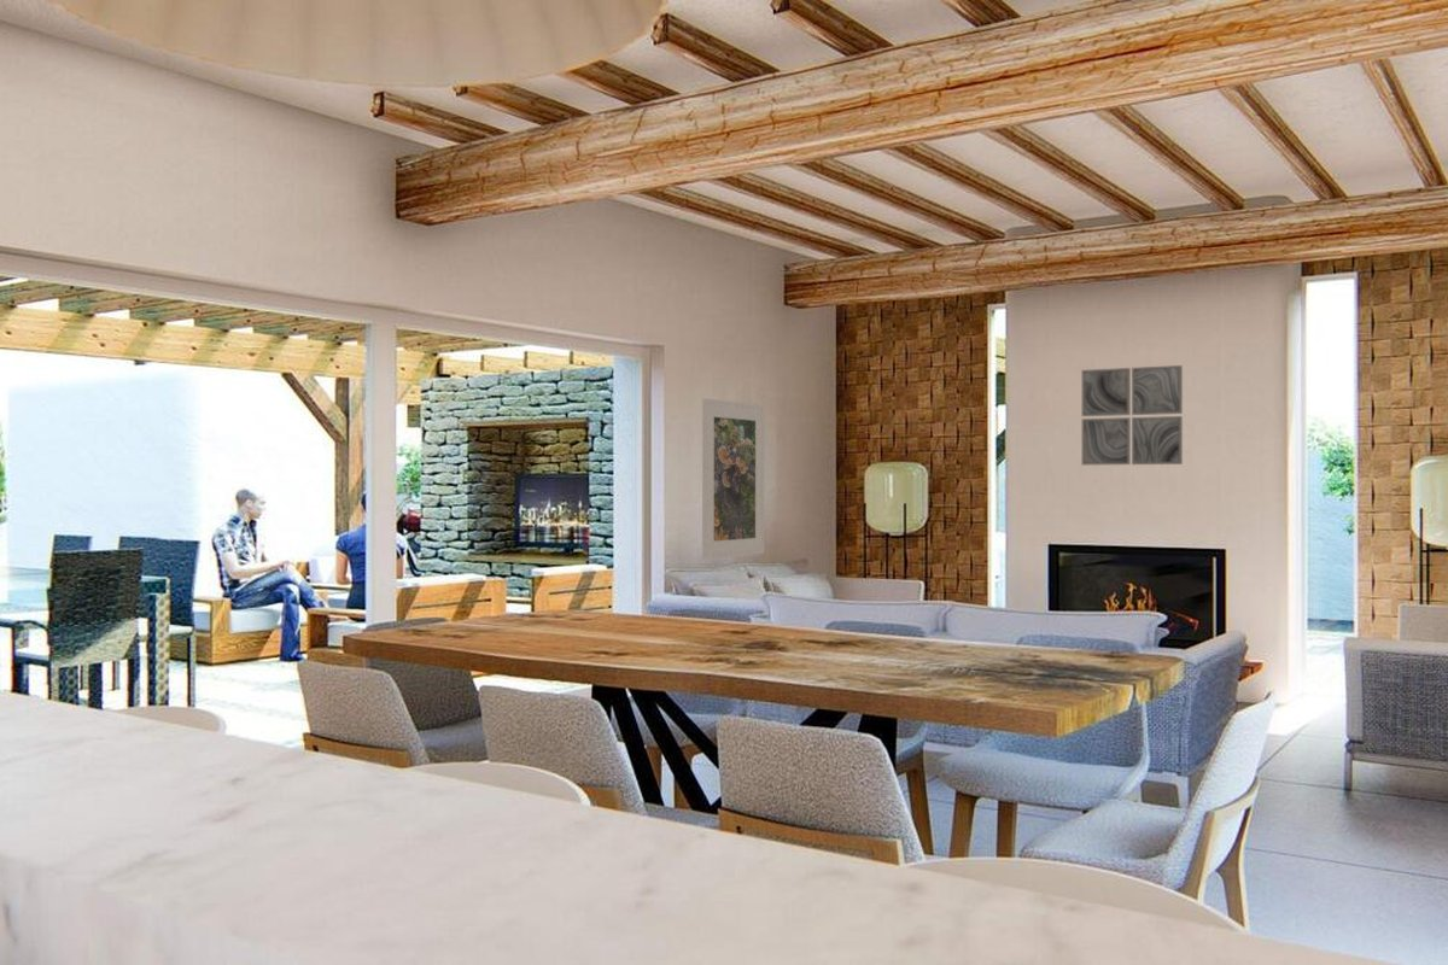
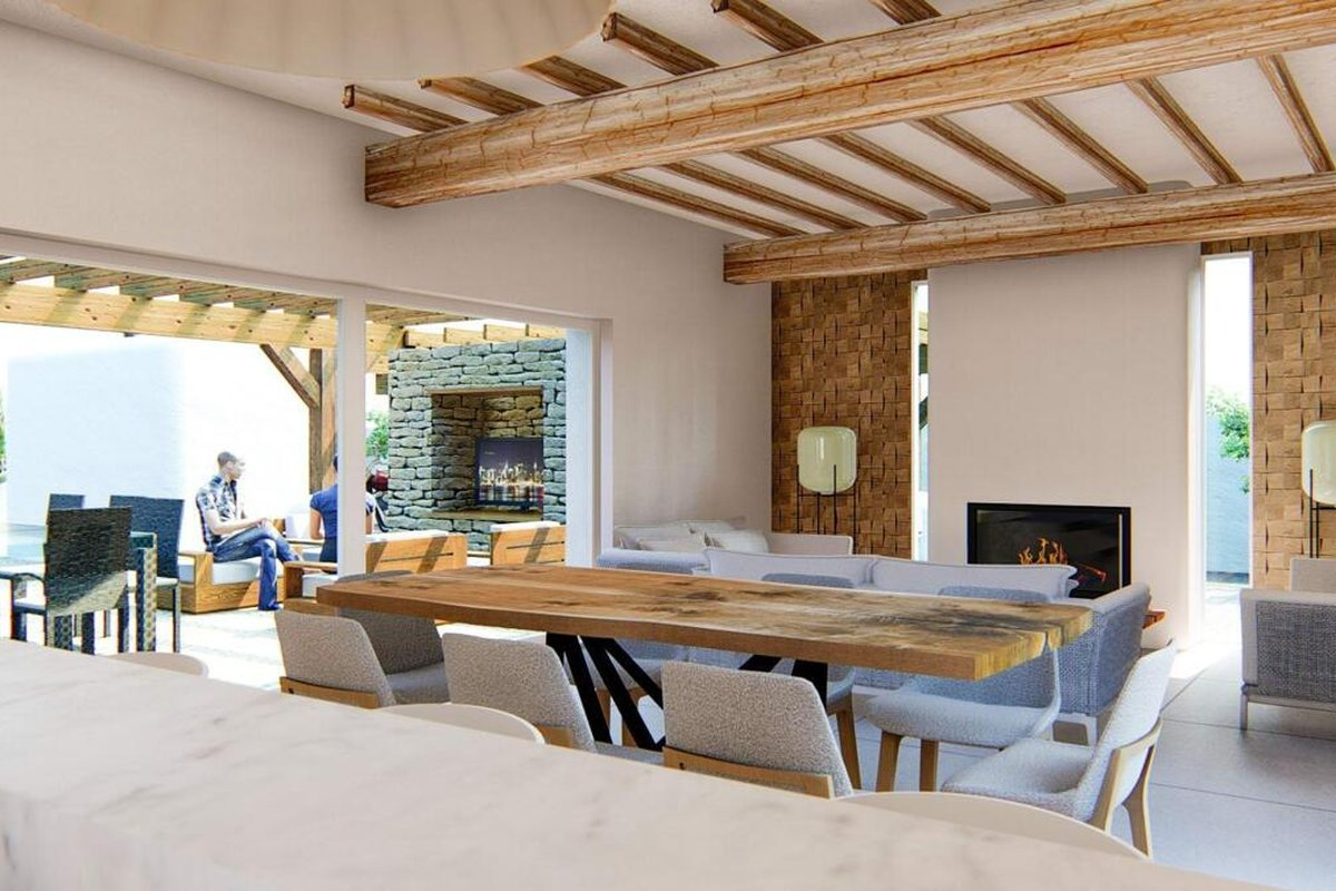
- wall art [1081,364,1184,467]
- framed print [701,397,765,561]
